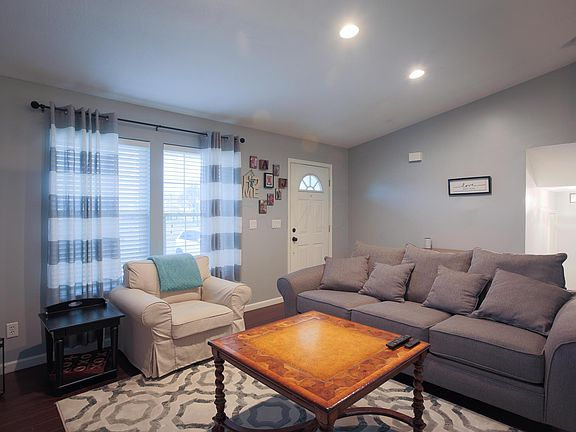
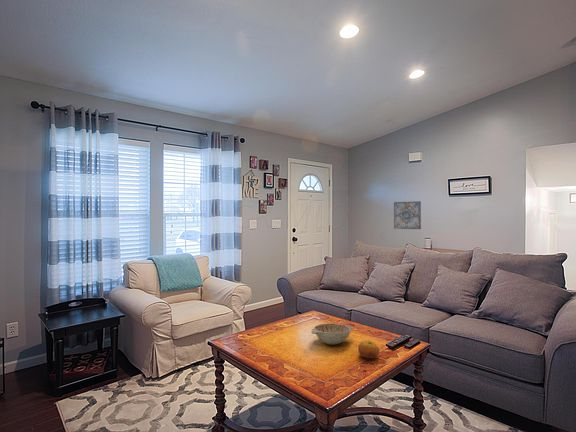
+ wall art [393,200,422,230]
+ fruit [357,339,380,359]
+ decorative bowl [310,323,355,346]
